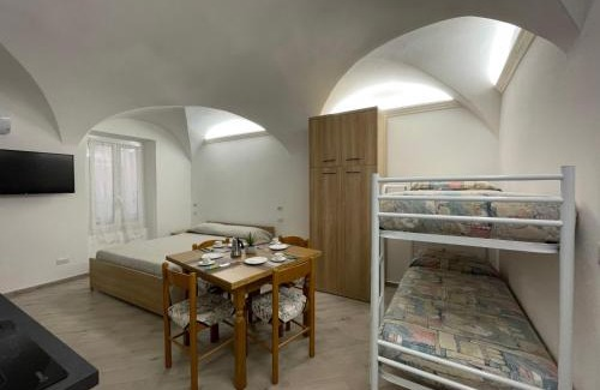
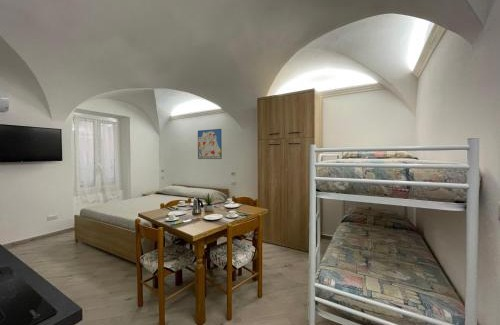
+ wall art [197,128,223,160]
